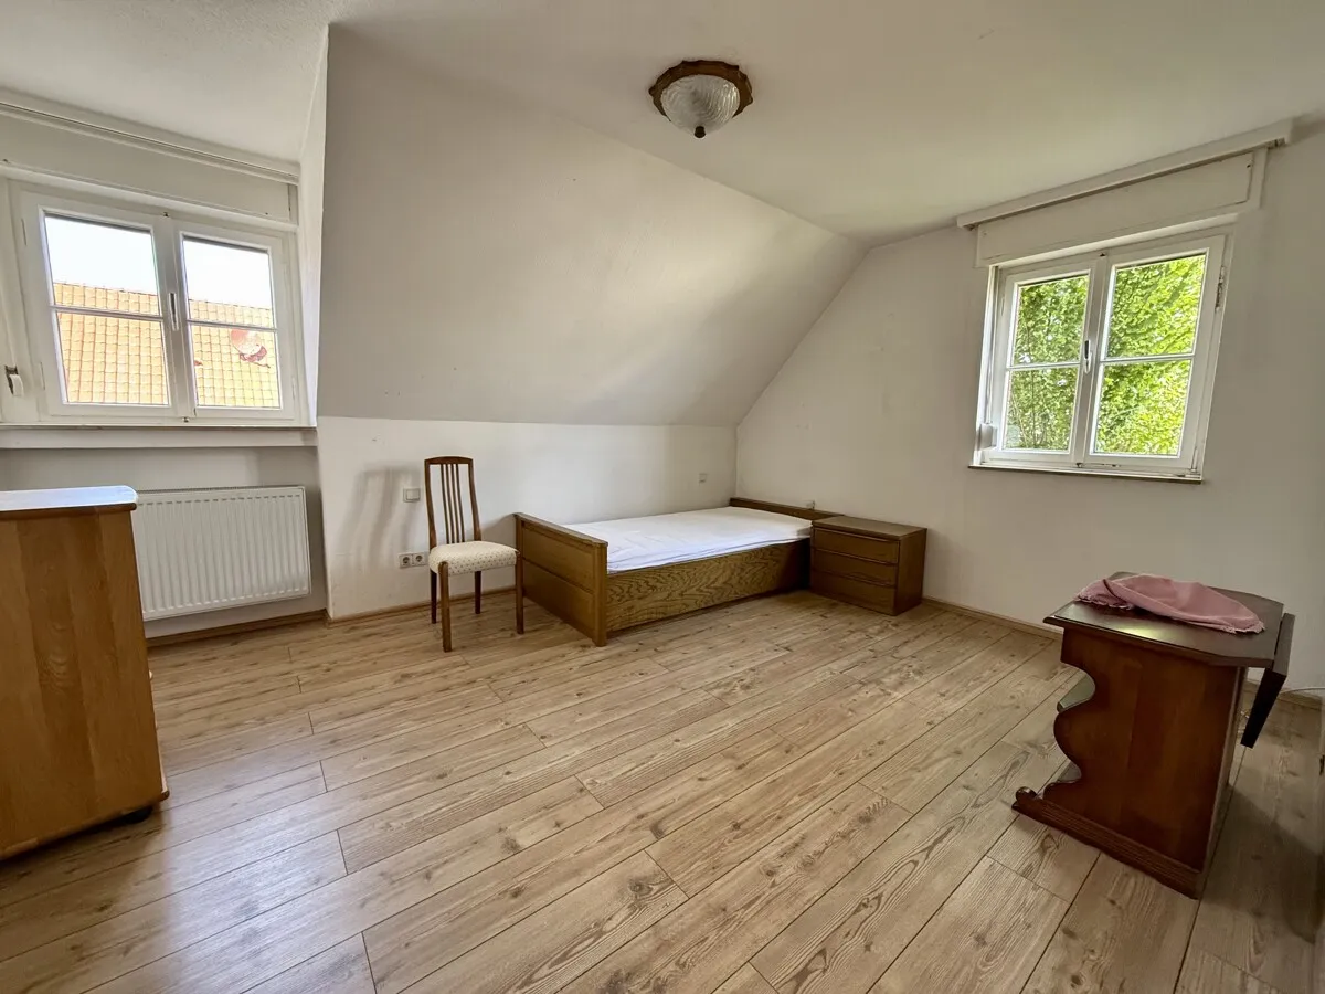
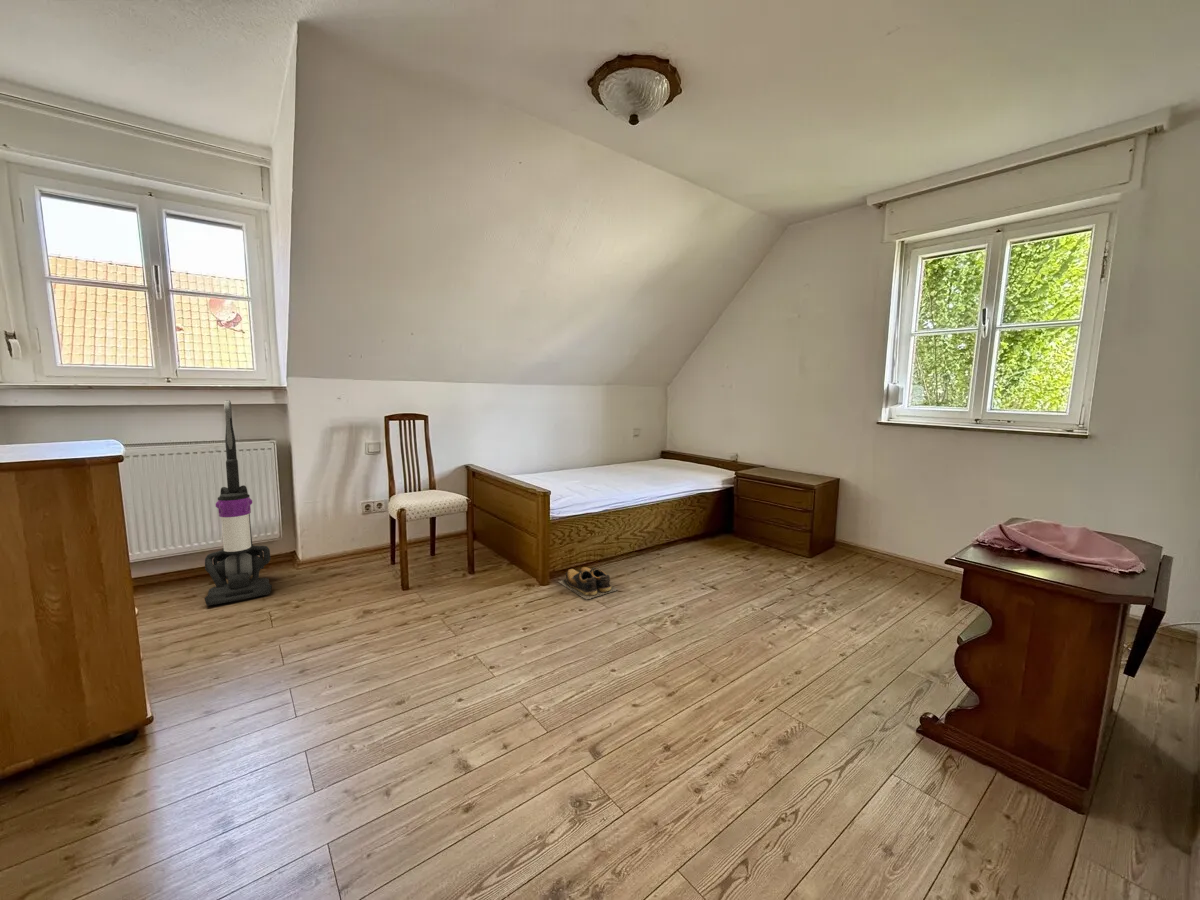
+ vacuum cleaner [203,399,273,607]
+ shoes [557,566,619,600]
